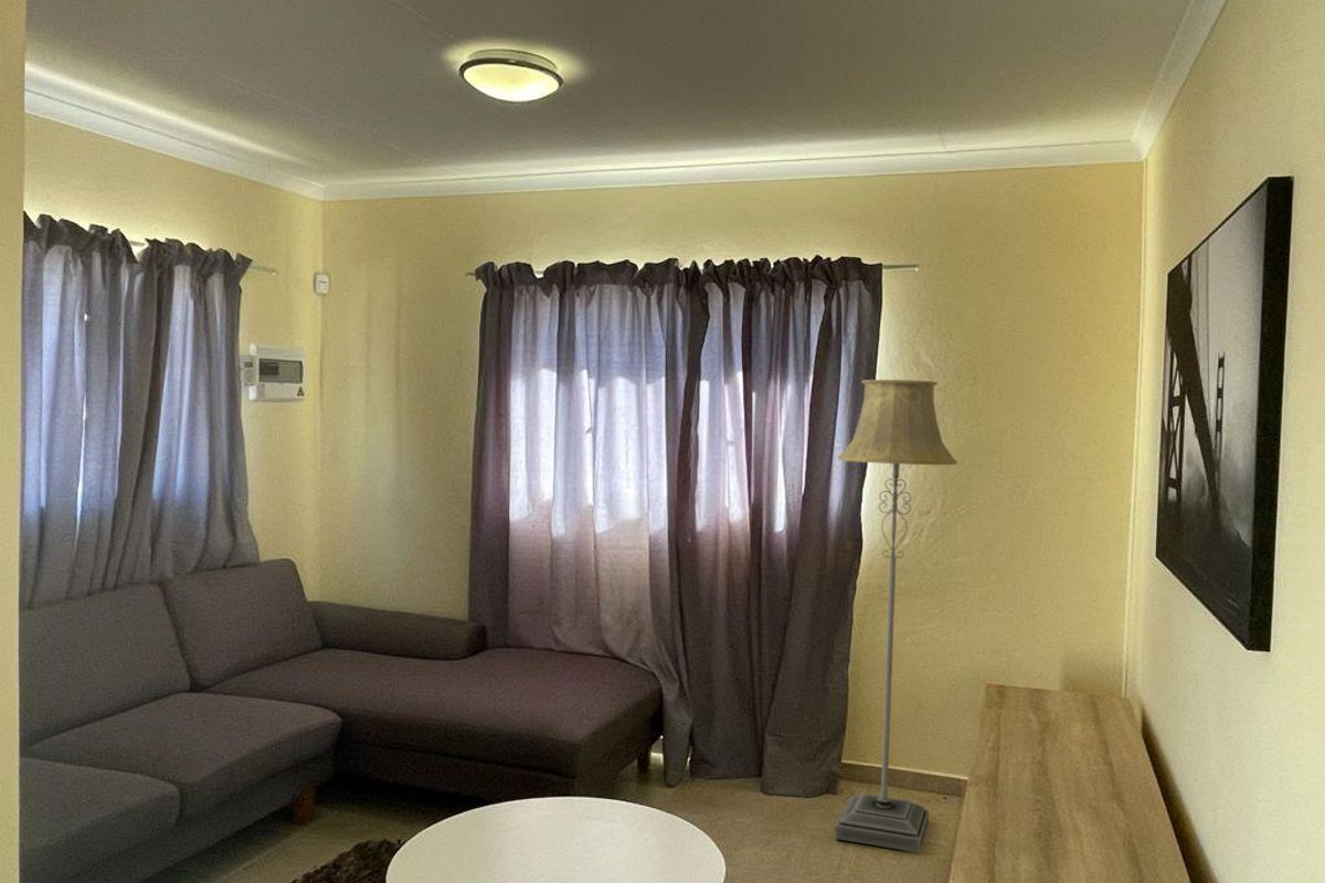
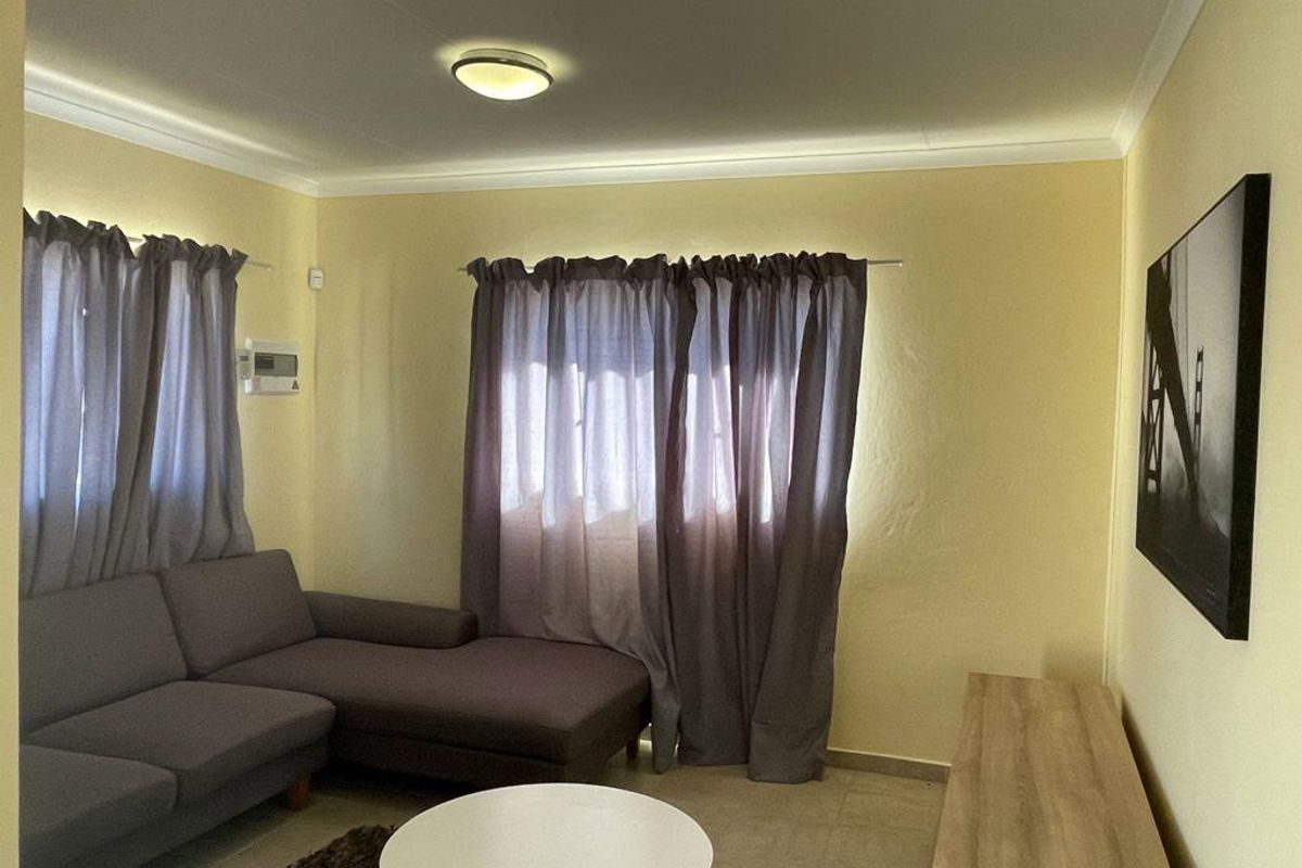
- floor lamp [834,379,958,854]
